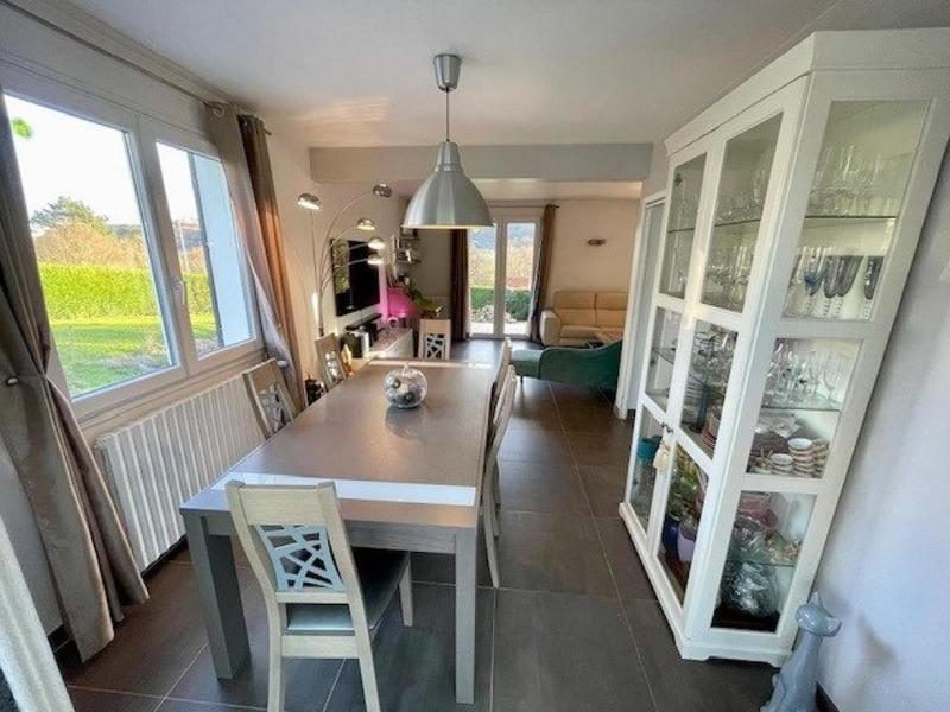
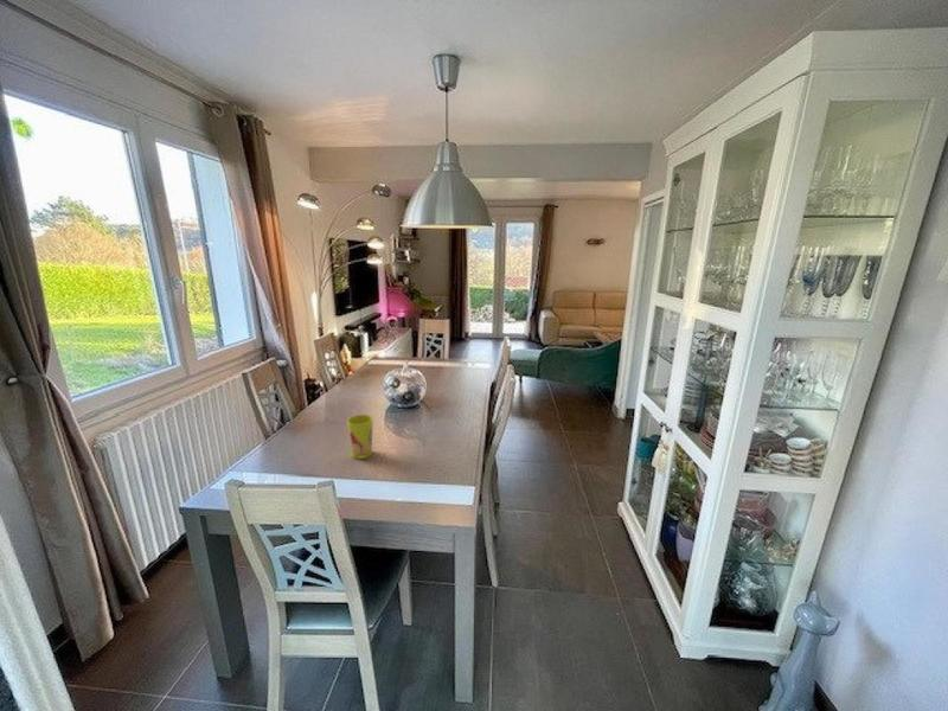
+ cup [346,414,374,460]
